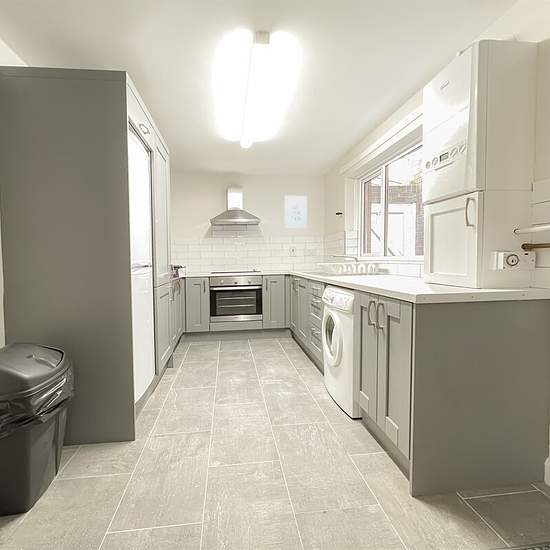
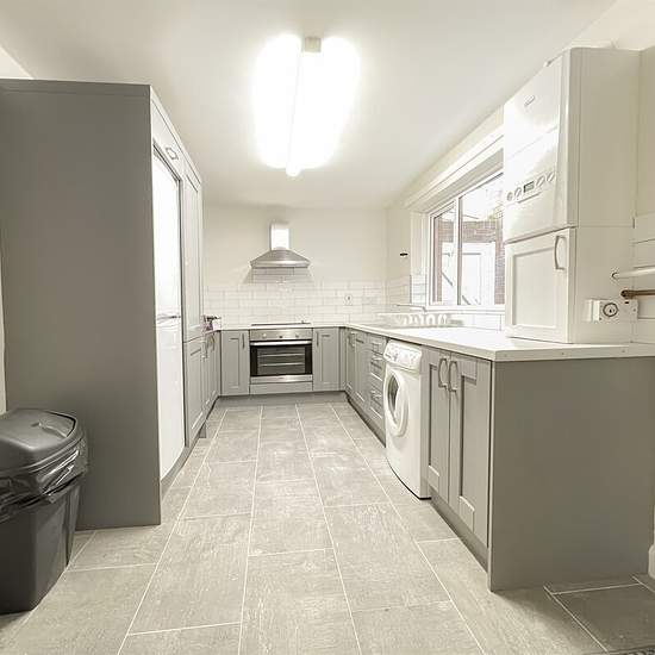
- wall art [284,195,308,229]
